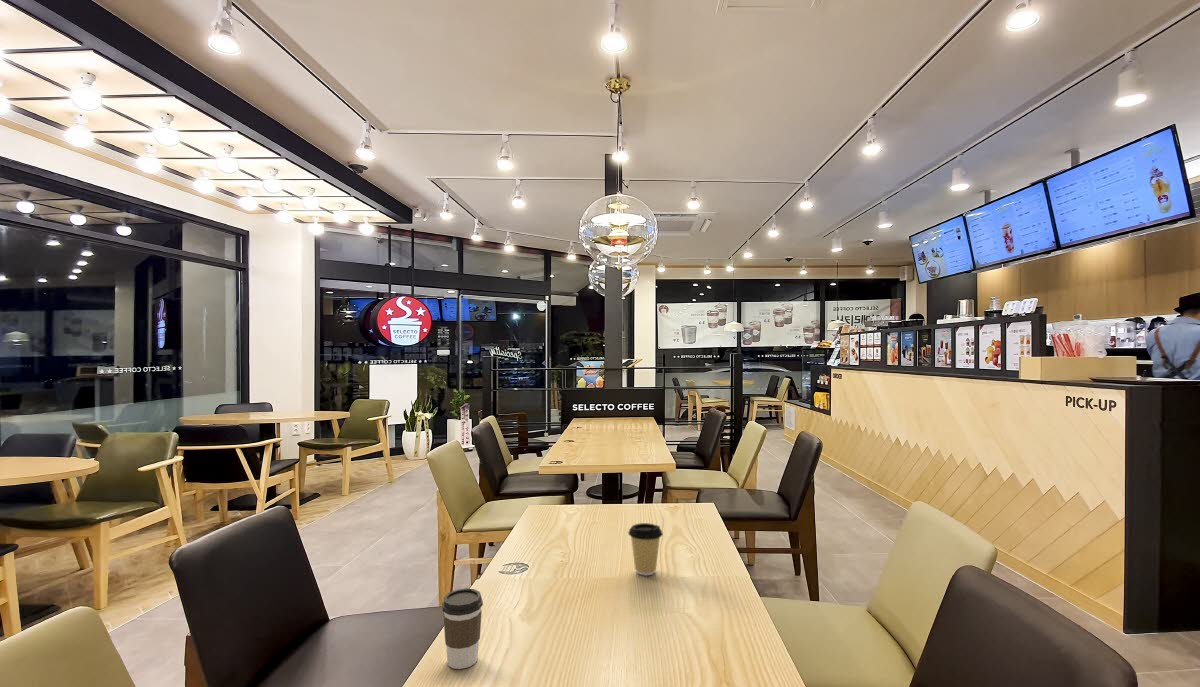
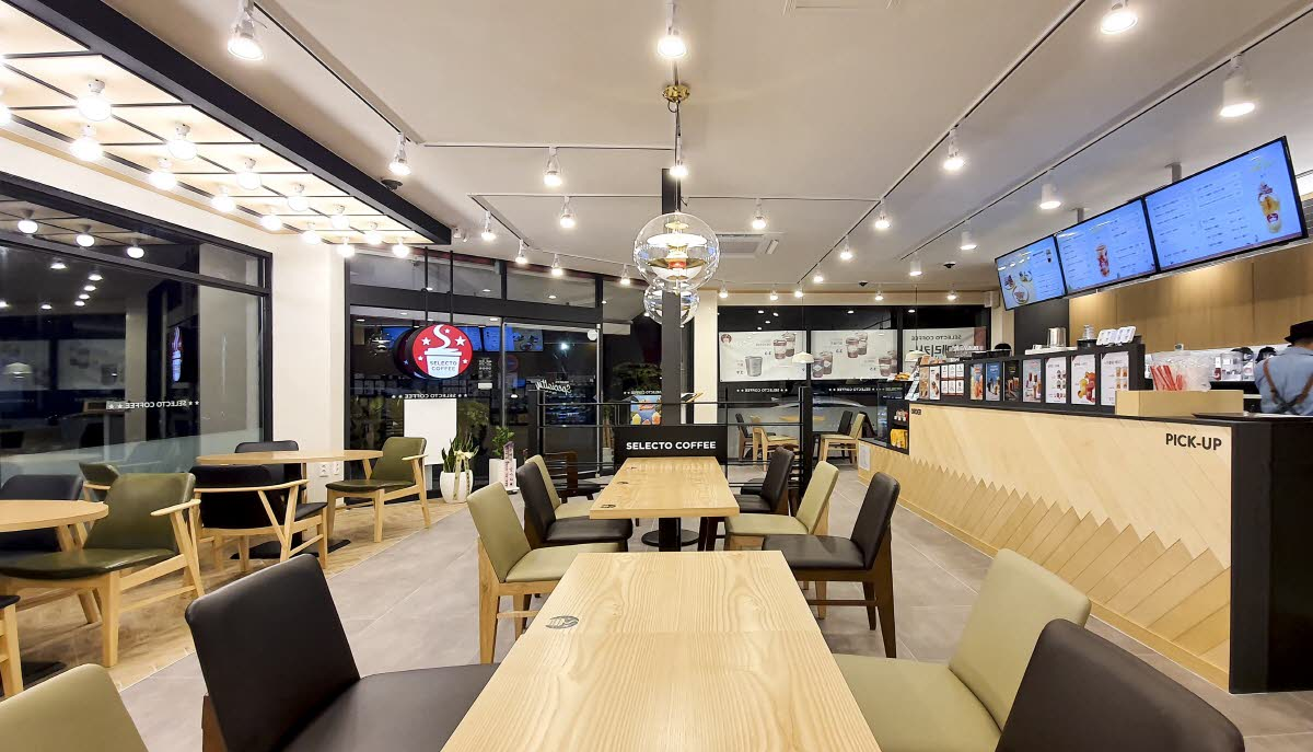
- coffee cup [441,588,484,670]
- coffee cup [627,522,664,576]
